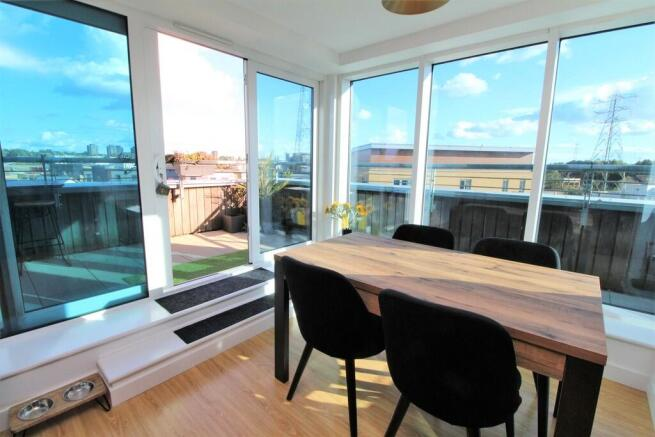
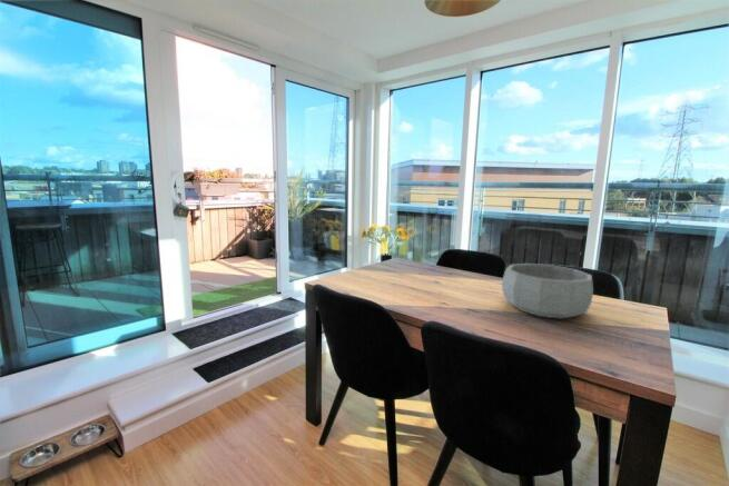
+ decorative bowl [501,262,594,320]
